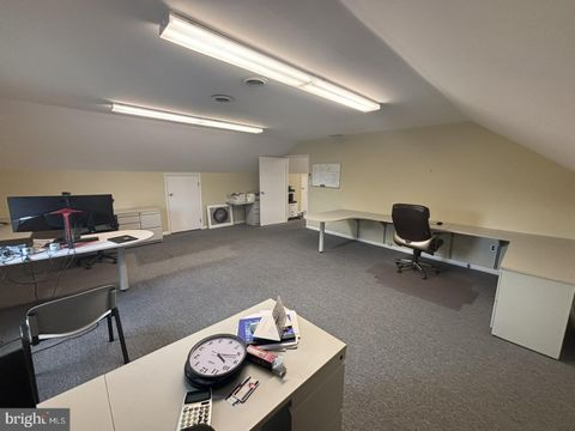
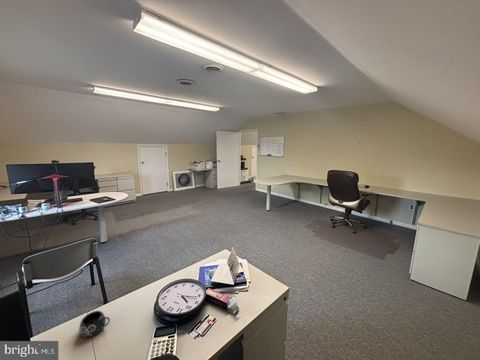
+ mug [78,310,111,338]
